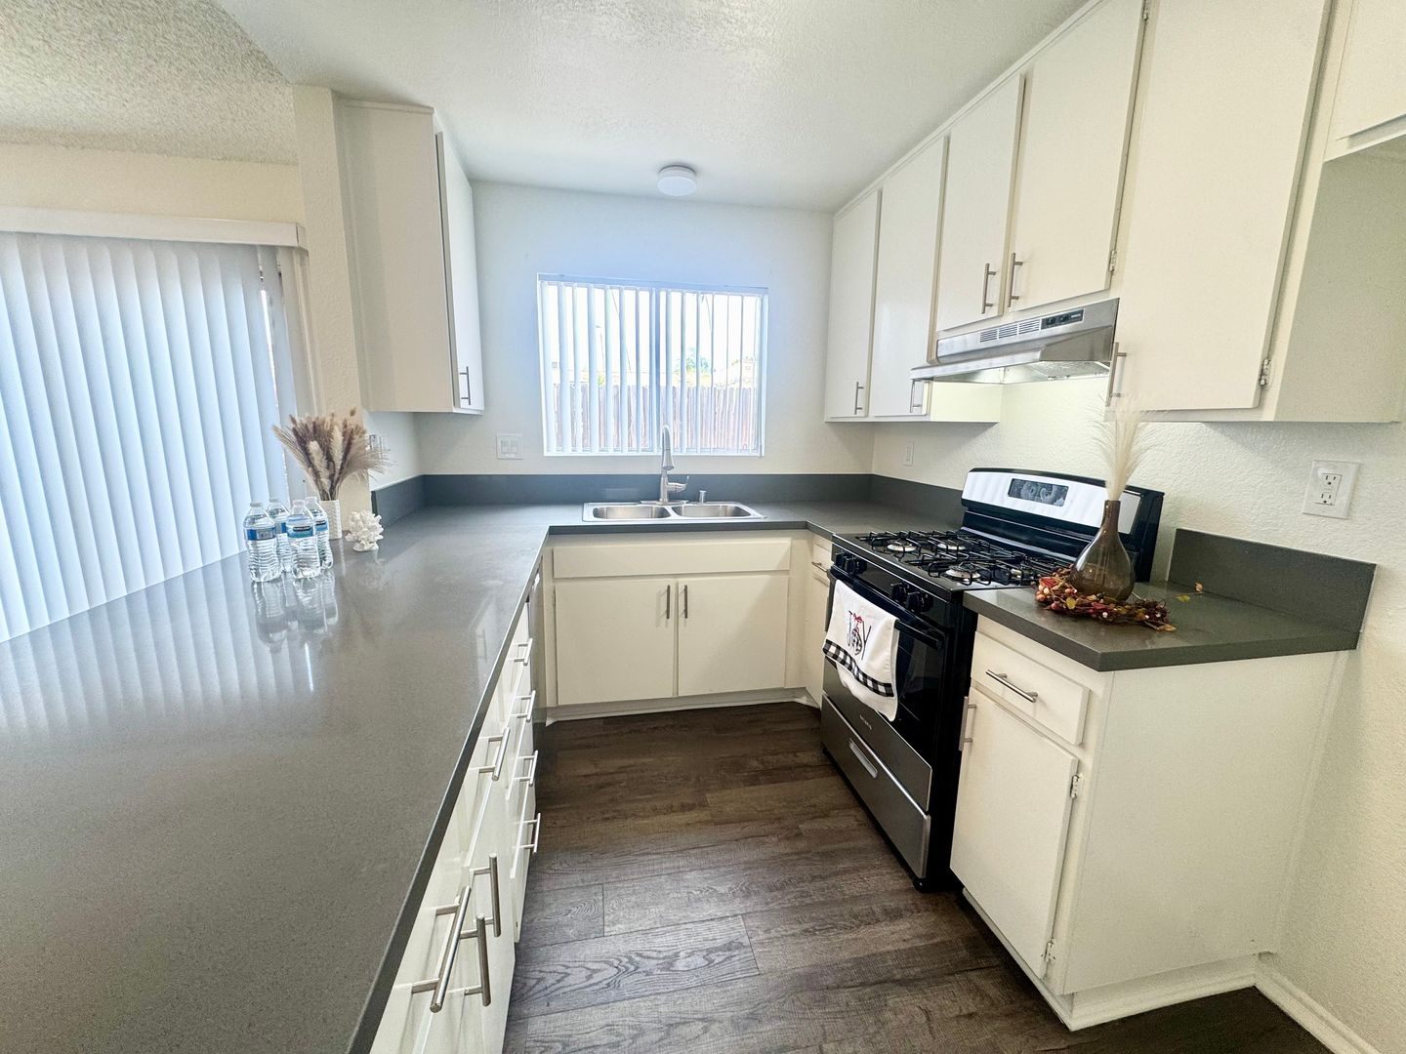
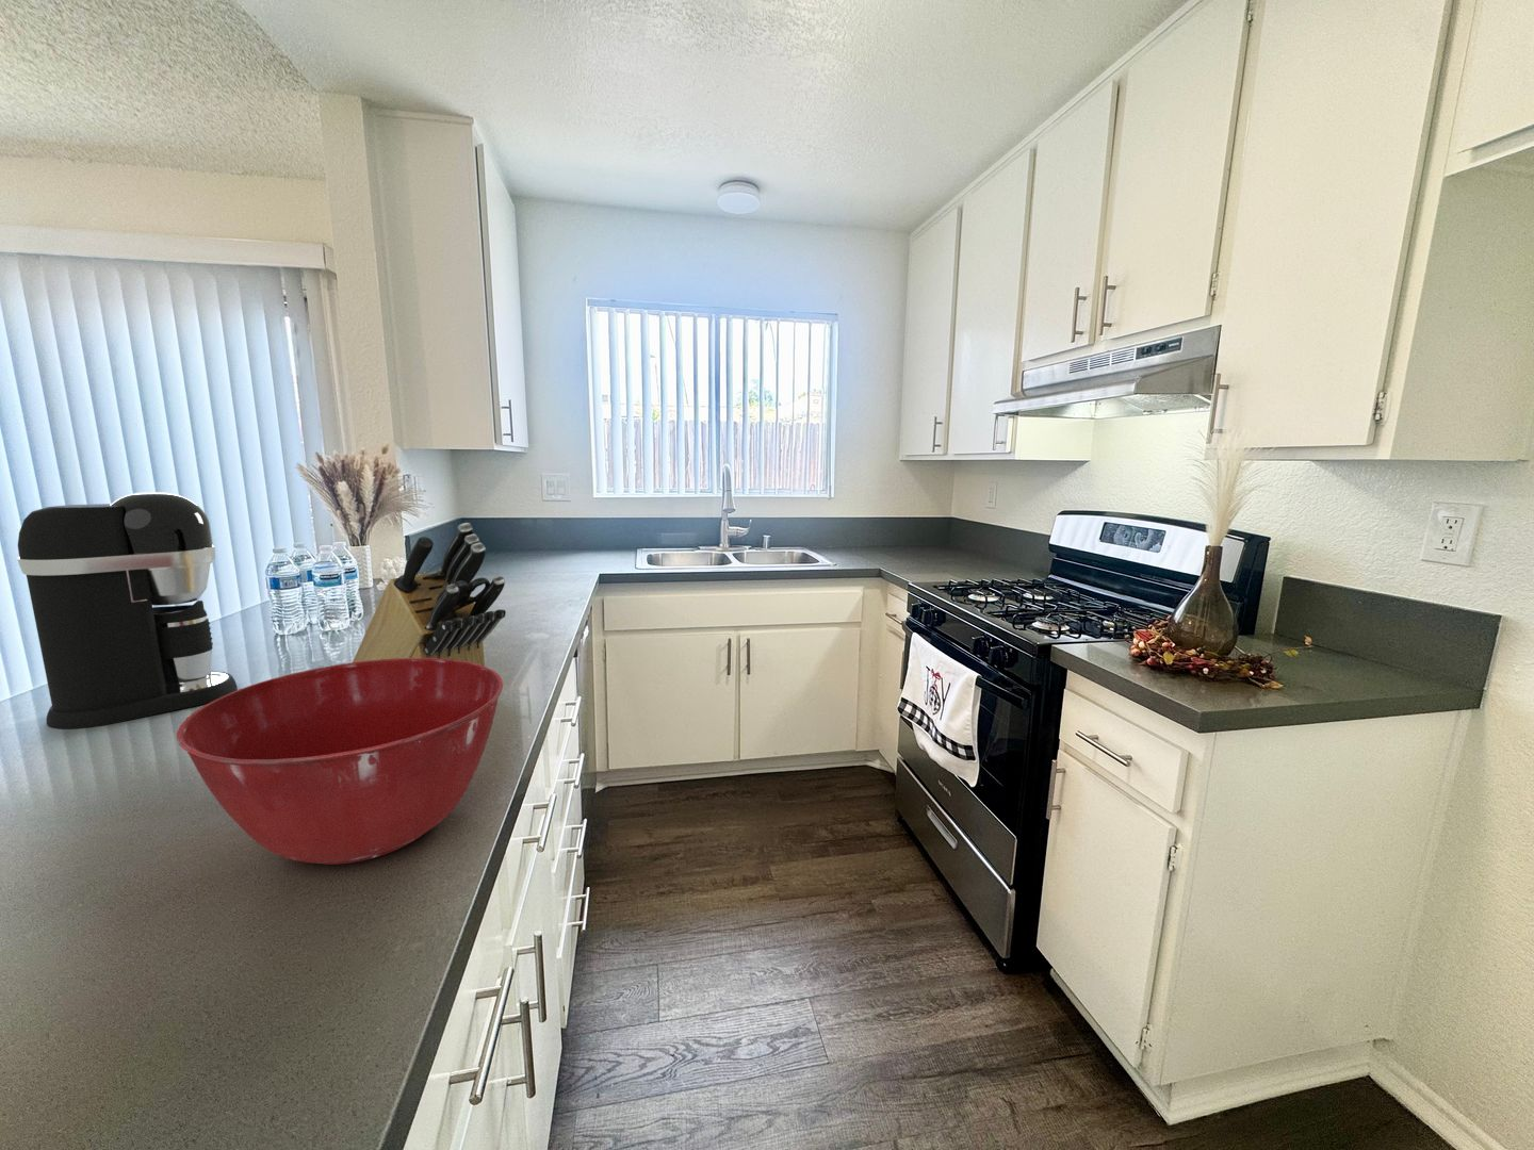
+ knife block [351,522,507,667]
+ coffee maker [16,490,239,731]
+ mixing bowl [176,658,504,866]
